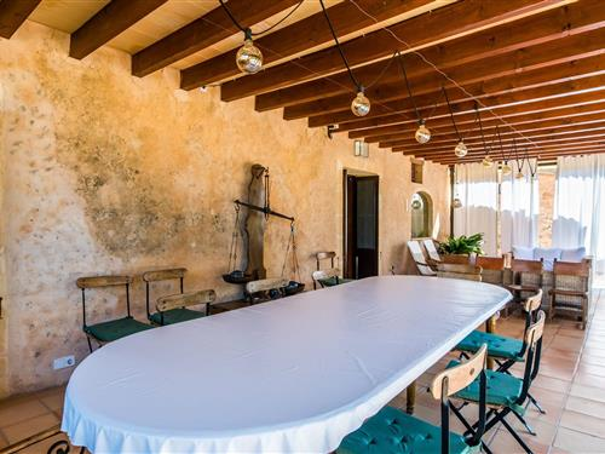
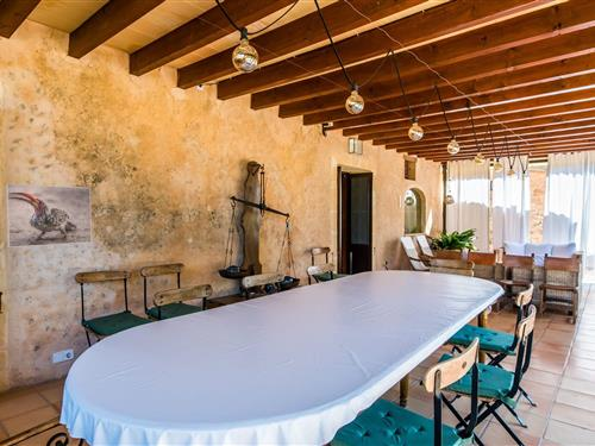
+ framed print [5,183,93,249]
